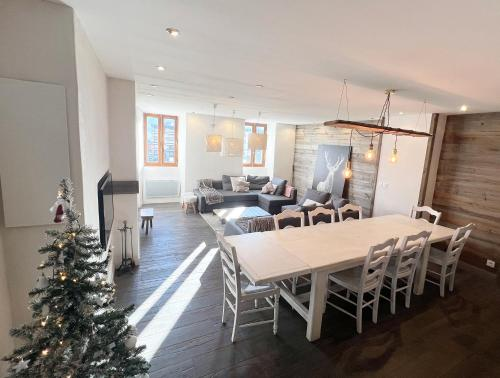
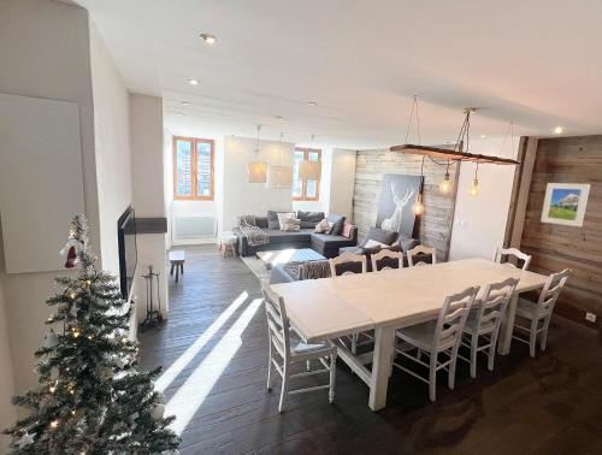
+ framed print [539,182,591,228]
